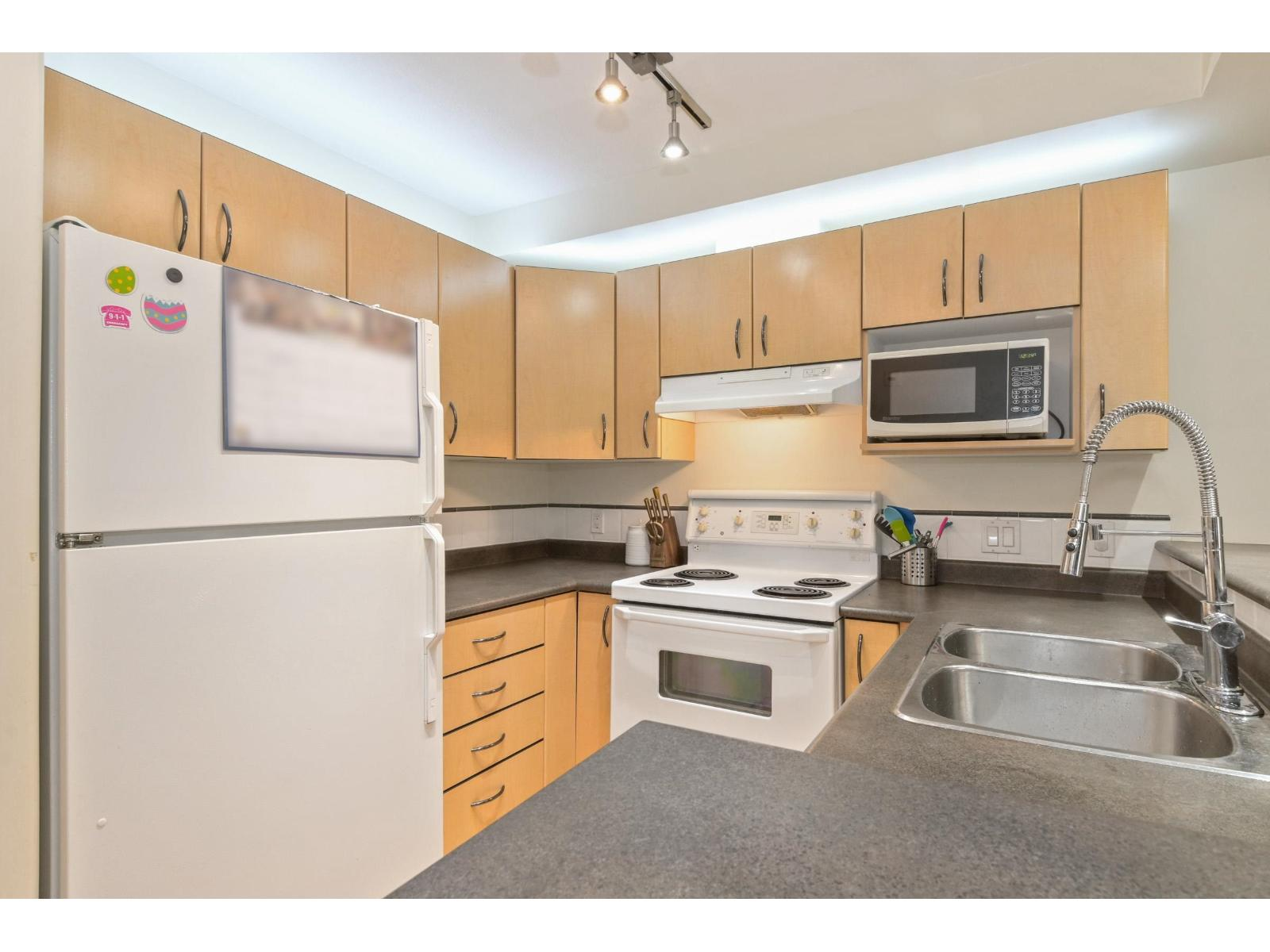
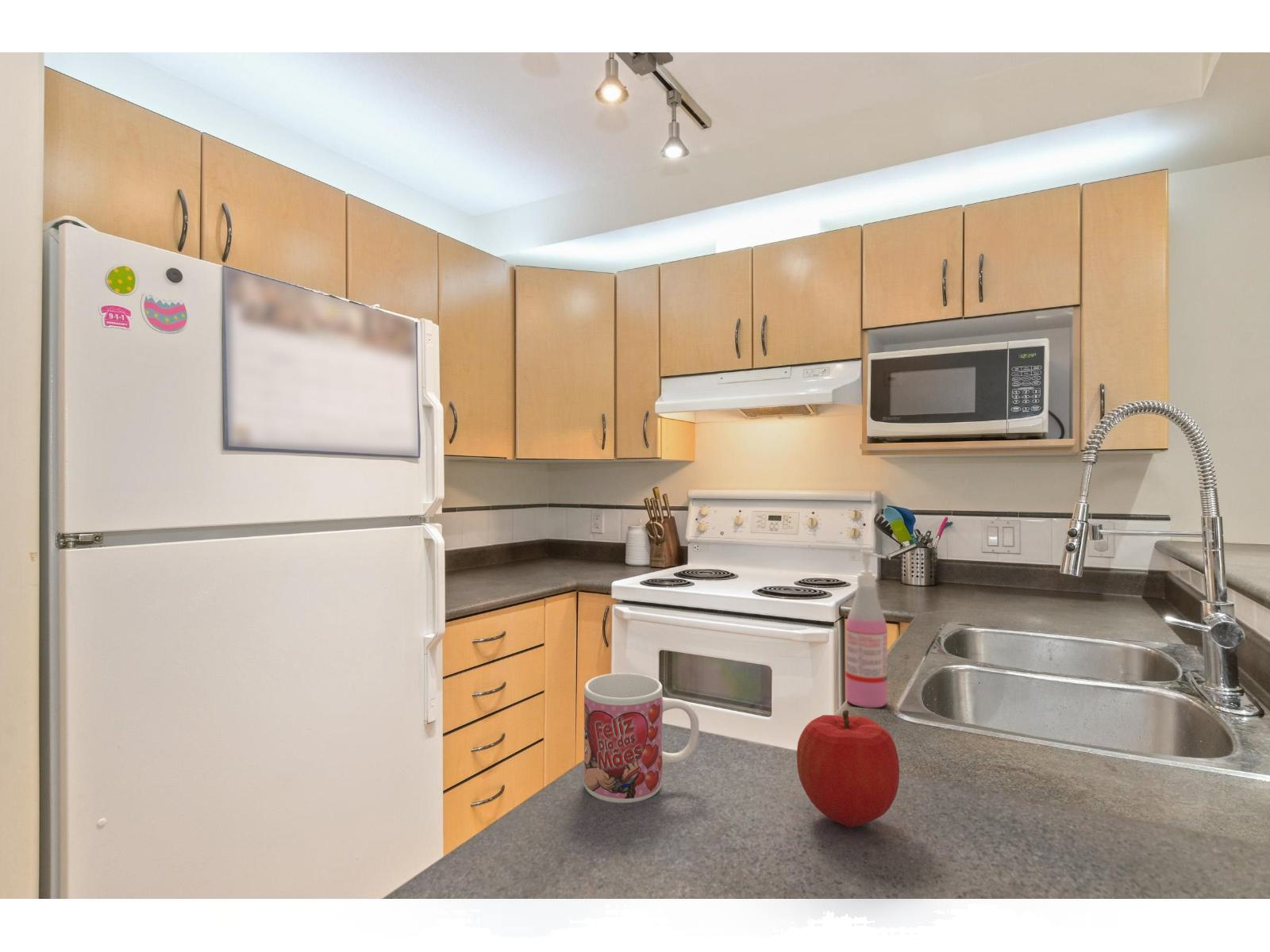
+ fruit [796,709,900,828]
+ soap dispenser [845,550,888,708]
+ mug [583,672,699,804]
